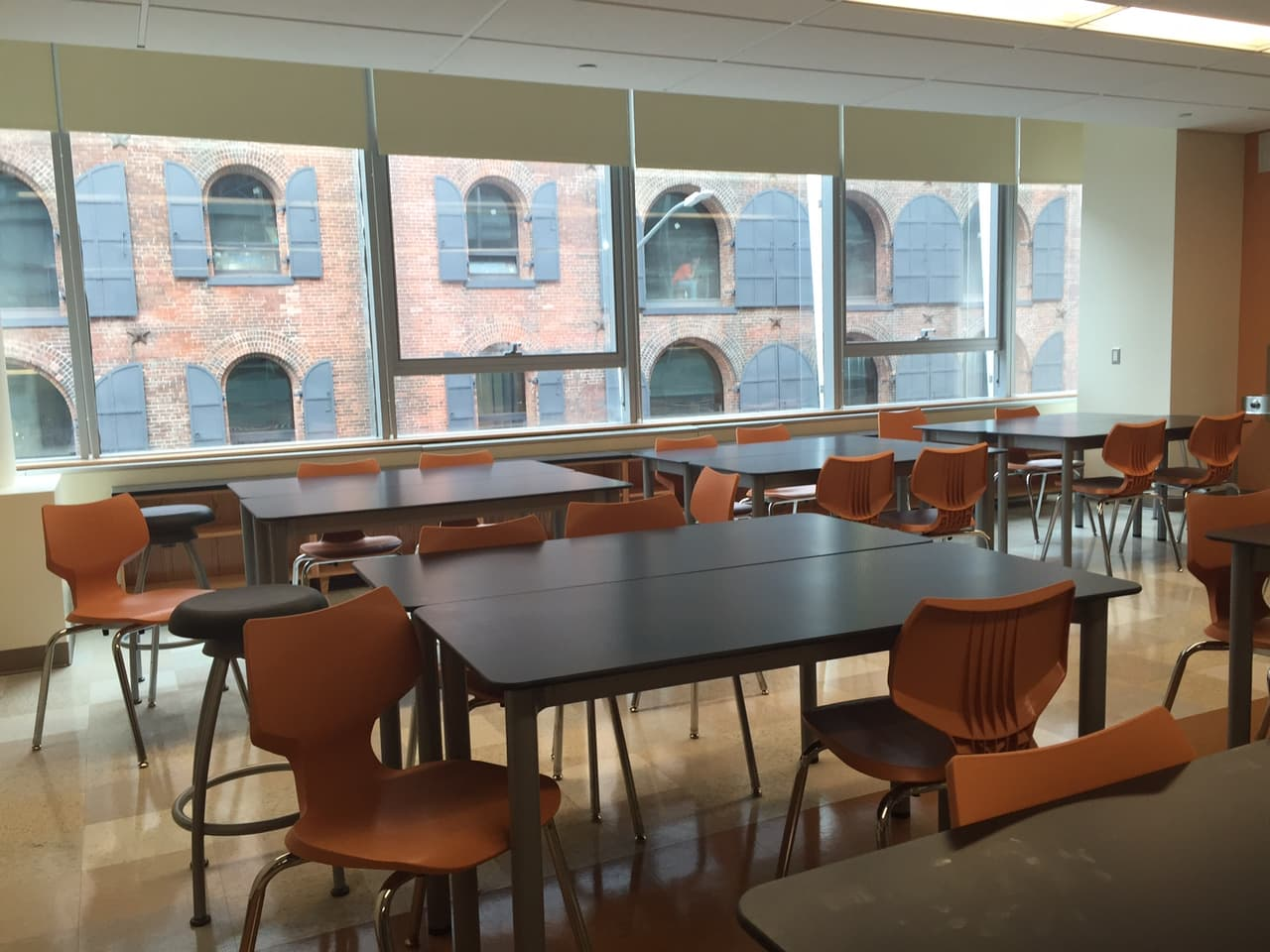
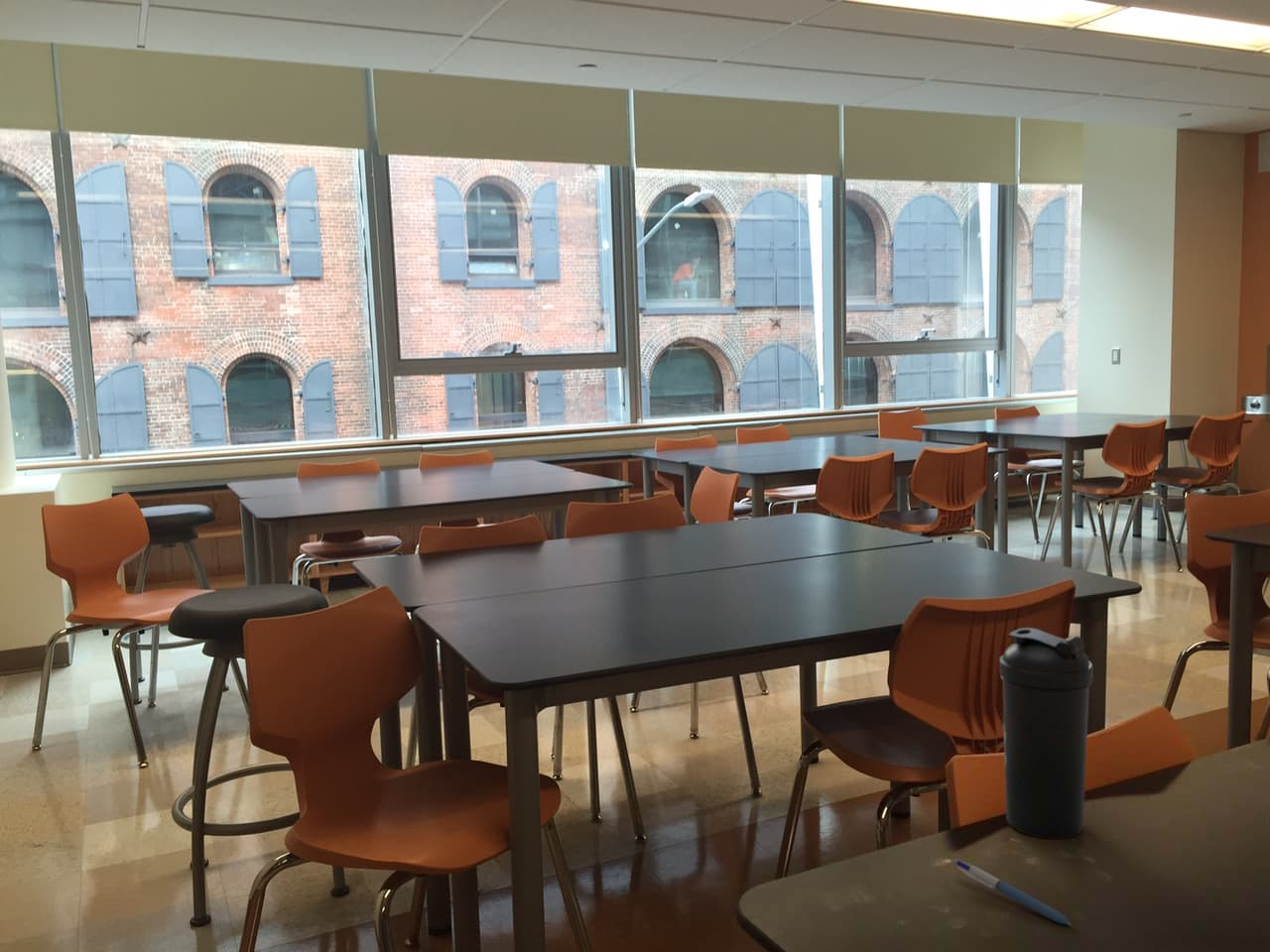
+ water bottle [998,627,1094,840]
+ pen [952,858,1073,926]
